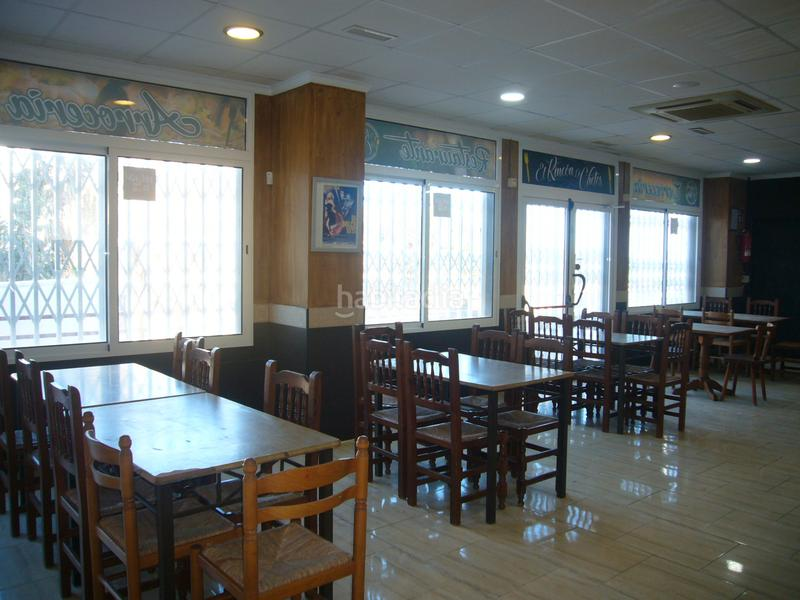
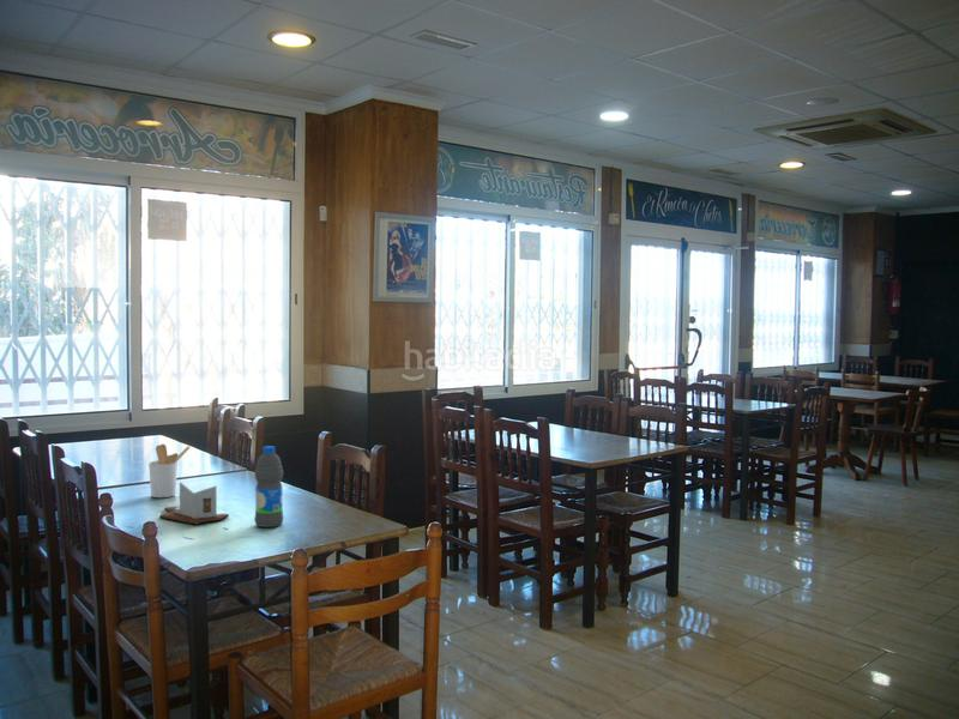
+ water bottle [253,445,285,528]
+ utensil holder [147,443,191,499]
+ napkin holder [158,481,230,525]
